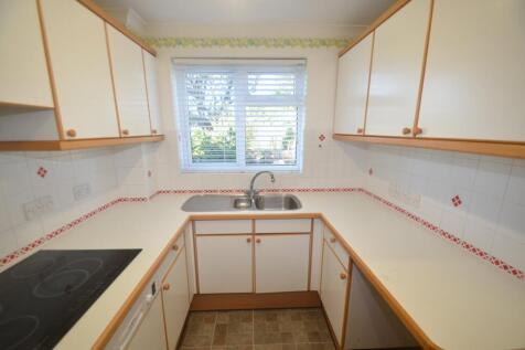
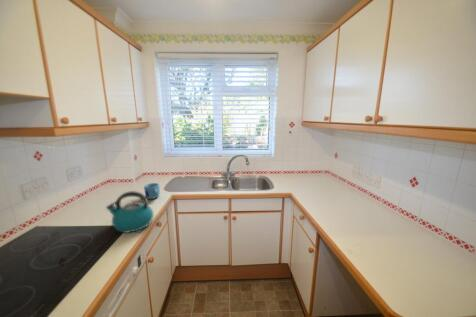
+ kettle [105,190,154,234]
+ mug [143,182,161,200]
